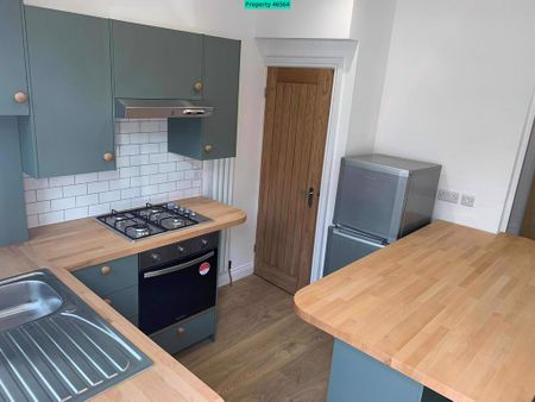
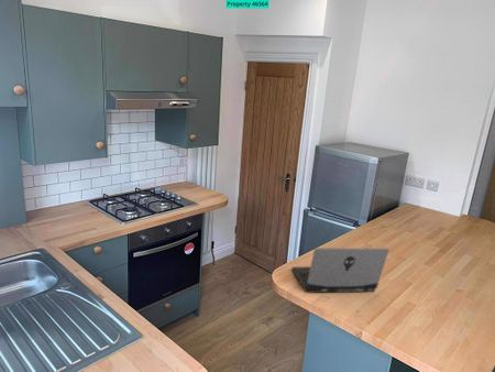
+ laptop computer [292,247,391,294]
